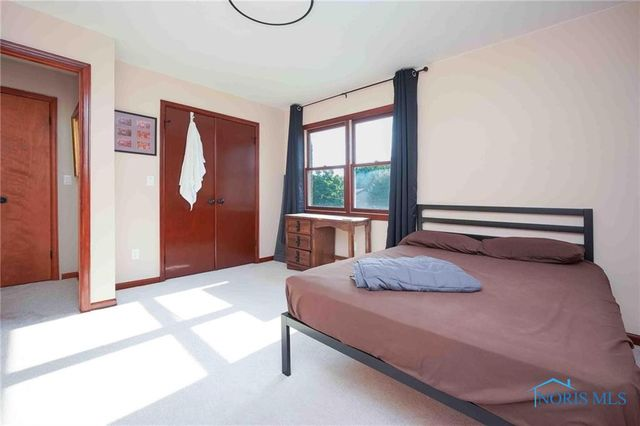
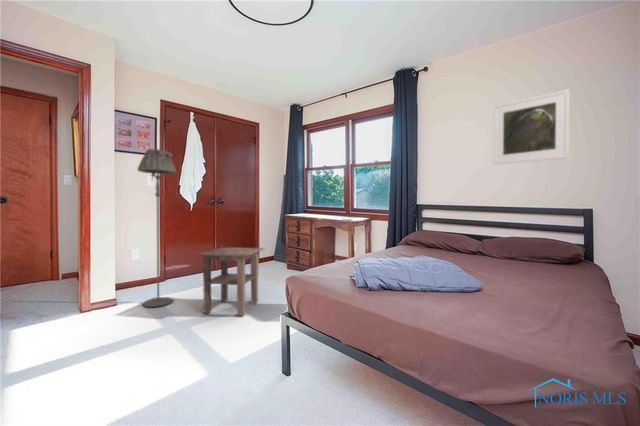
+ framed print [492,88,570,166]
+ side table [194,246,265,317]
+ floor lamp [136,148,178,308]
